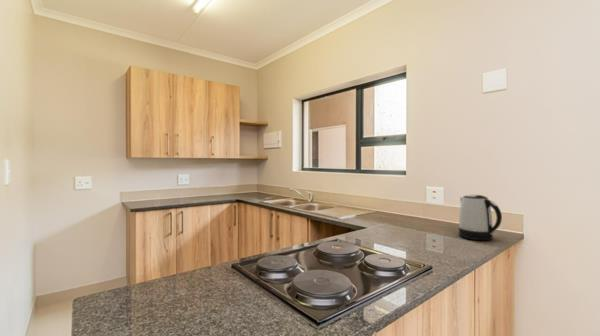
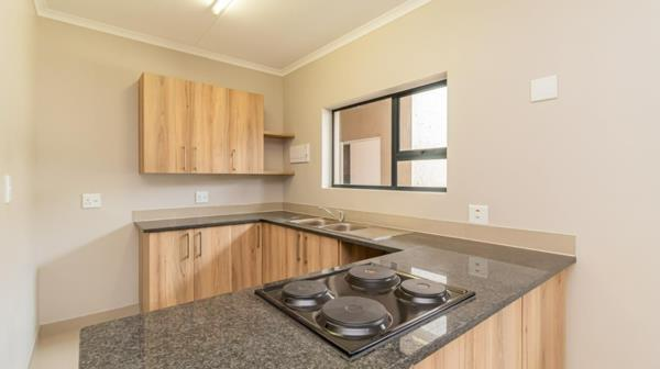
- kettle [458,194,503,241]
